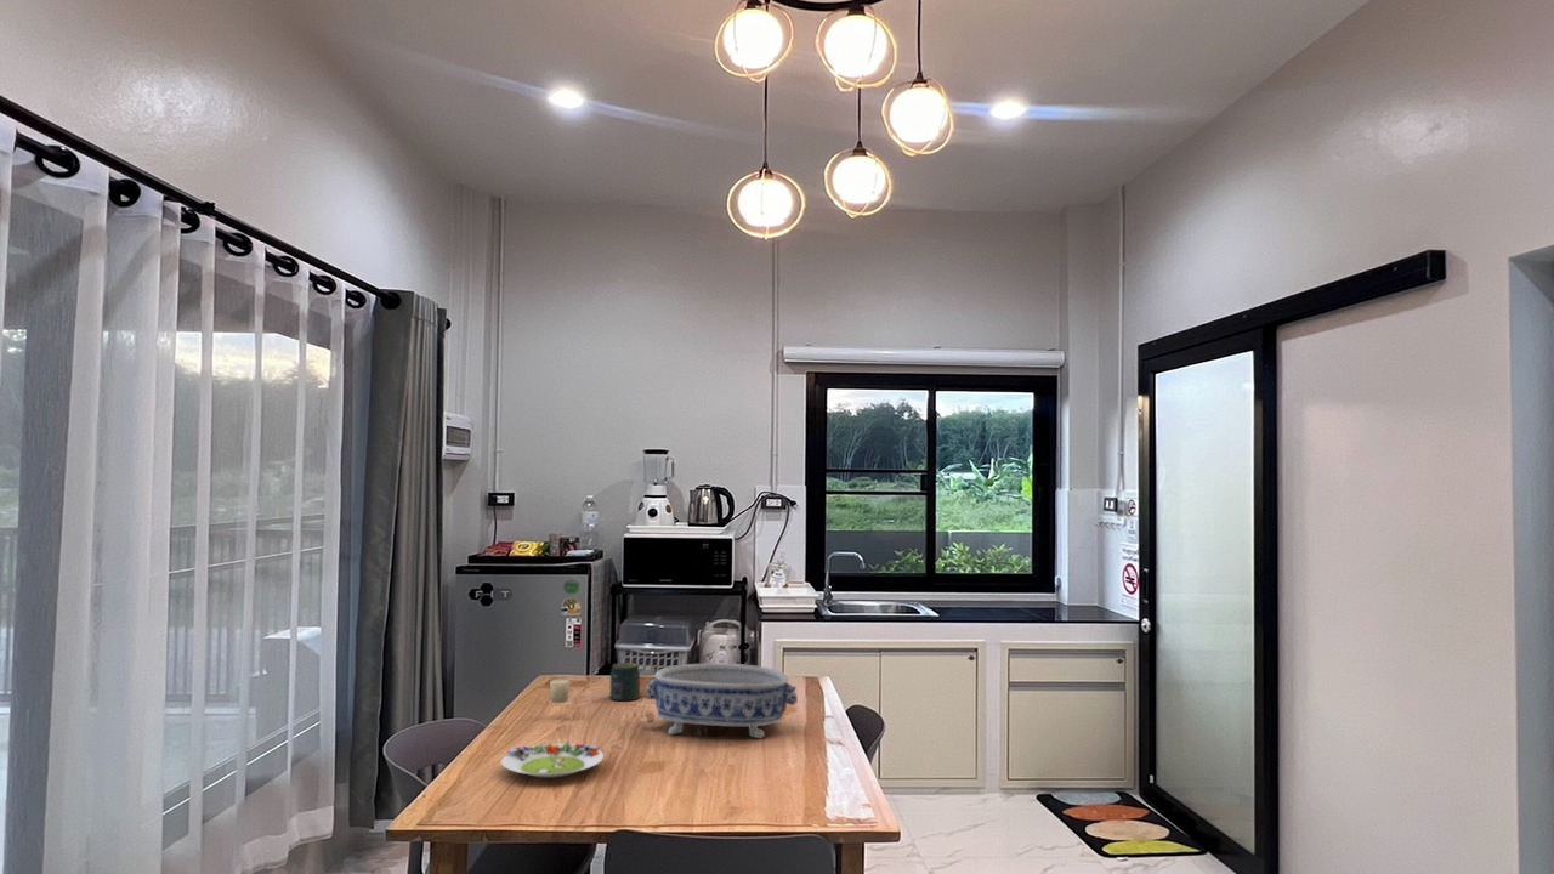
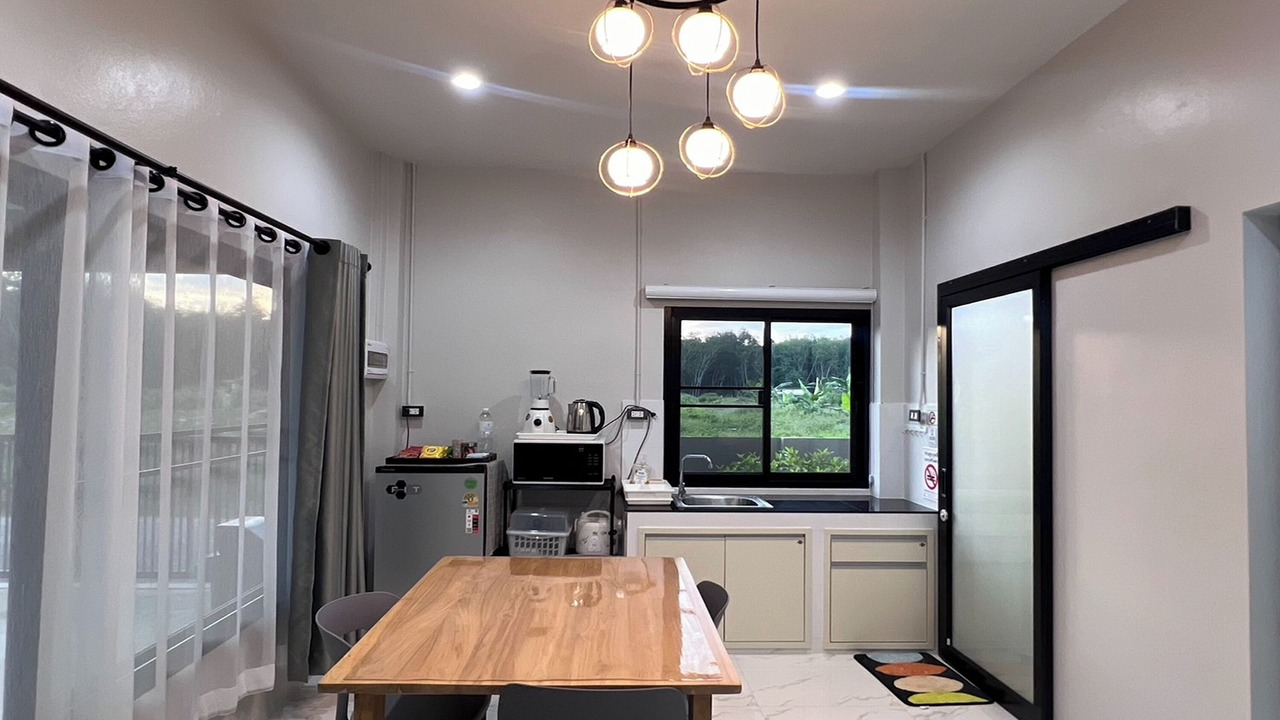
- jar [608,662,641,702]
- candle [549,679,571,704]
- salad plate [500,740,605,779]
- decorative bowl [645,663,799,739]
